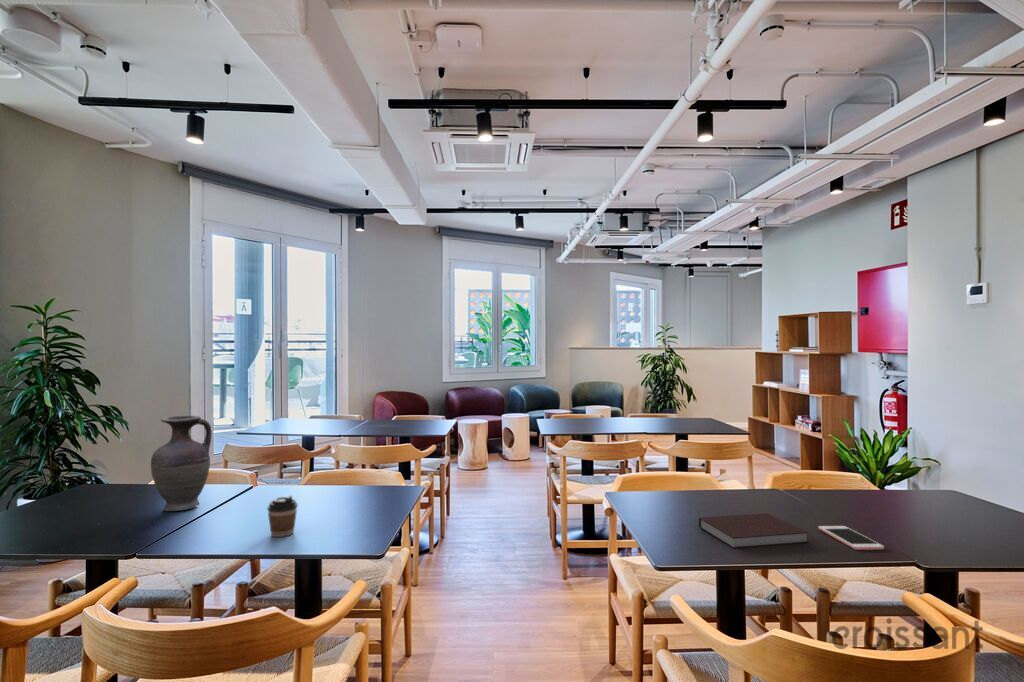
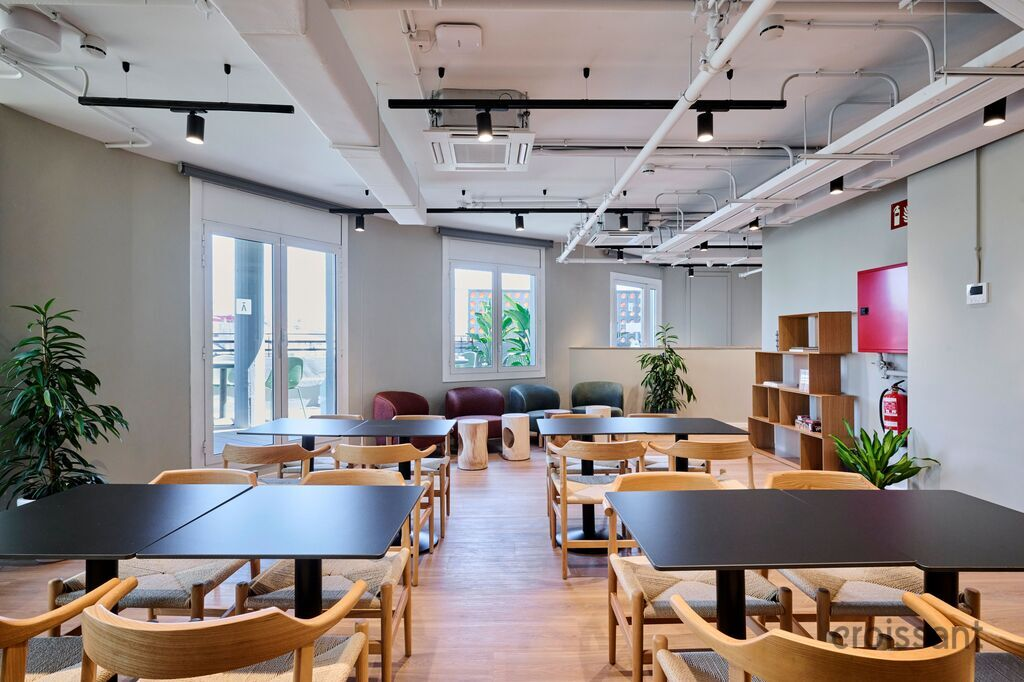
- coffee cup [266,495,299,538]
- vase [150,415,213,512]
- cell phone [817,525,885,551]
- notebook [698,512,810,549]
